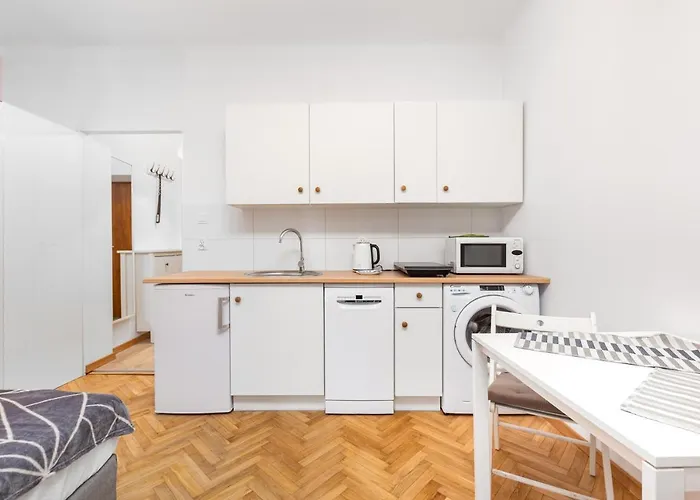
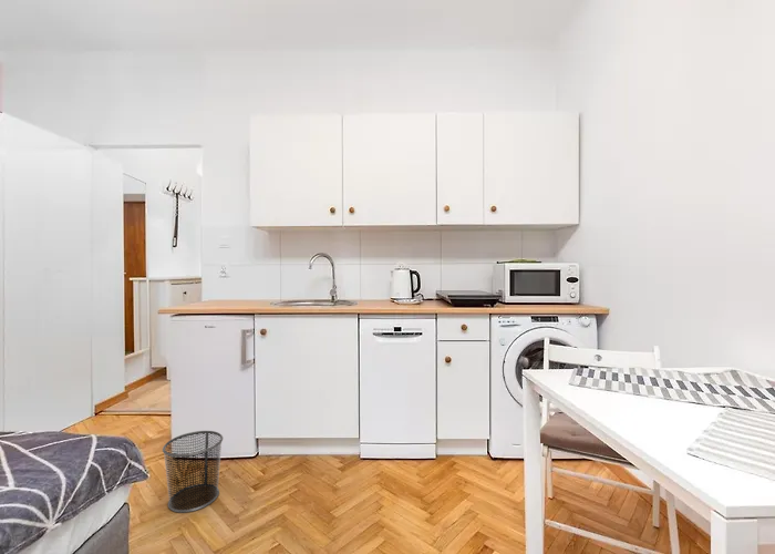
+ trash can [162,430,224,514]
